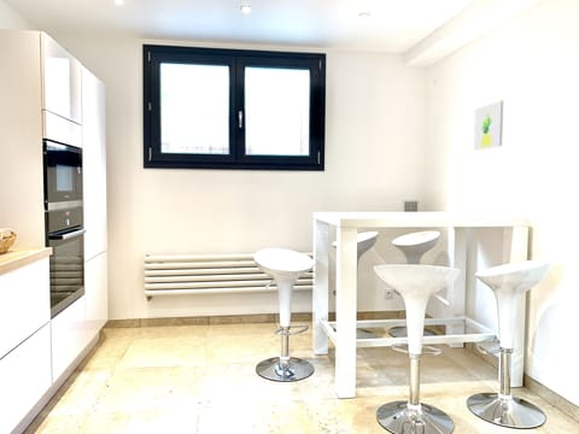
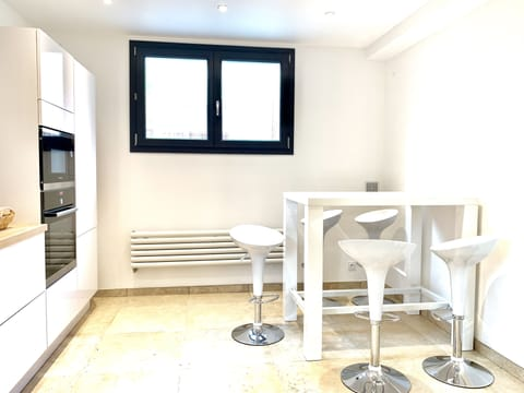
- wall art [473,100,504,152]
